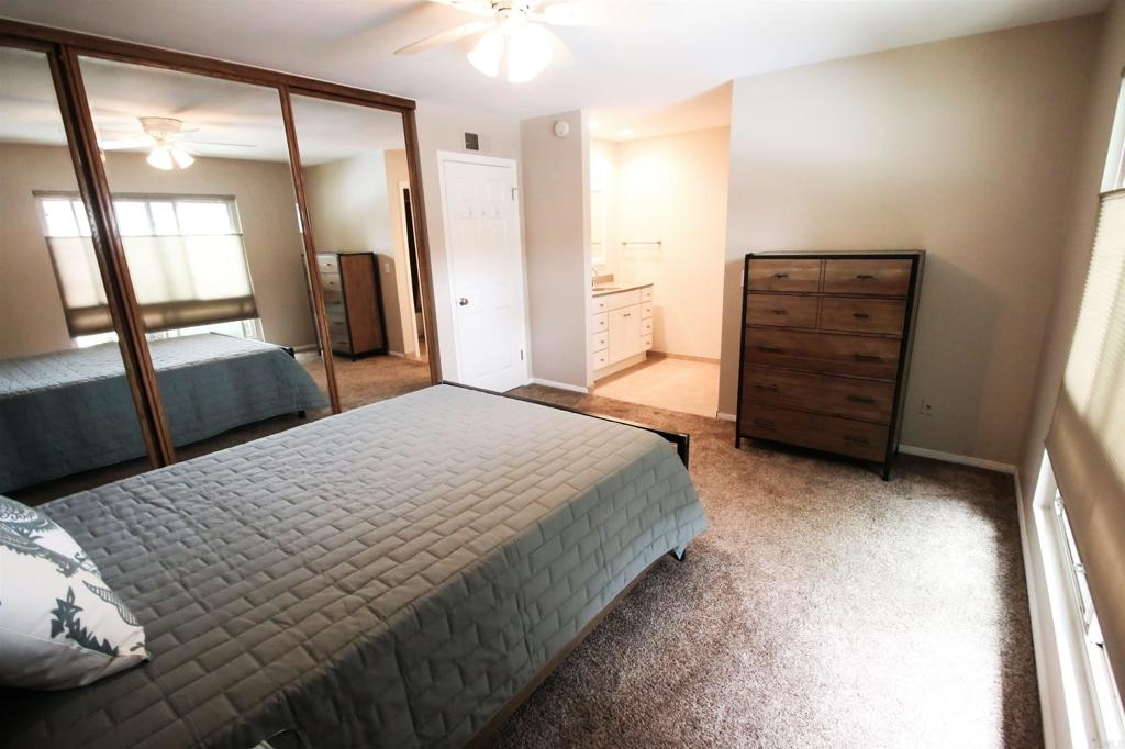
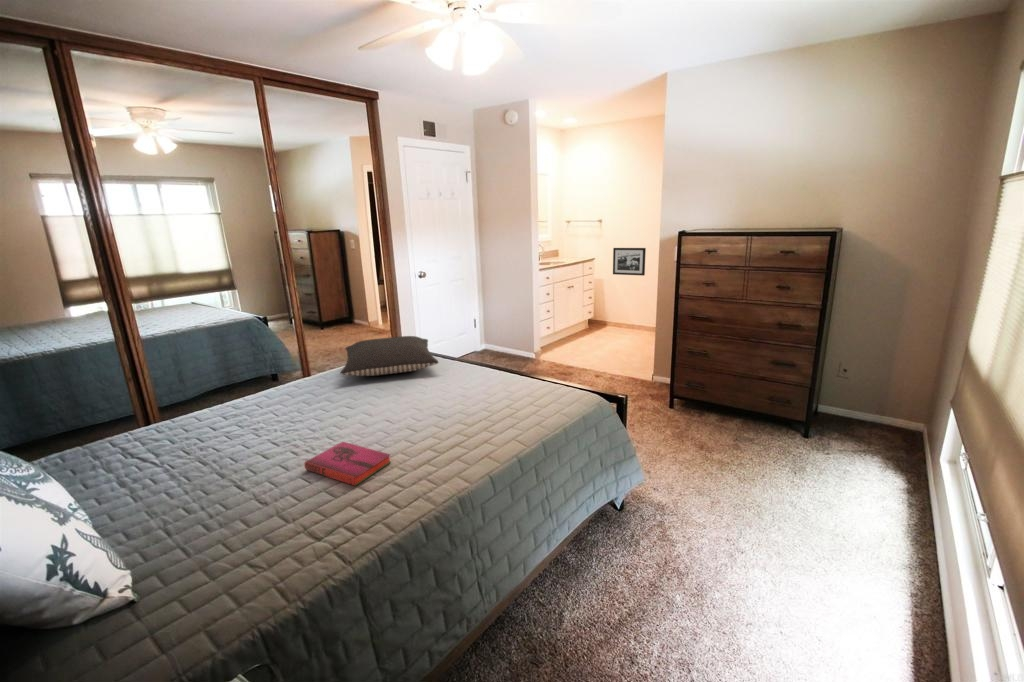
+ picture frame [612,247,647,277]
+ pillow [339,335,440,377]
+ hardback book [303,441,392,487]
